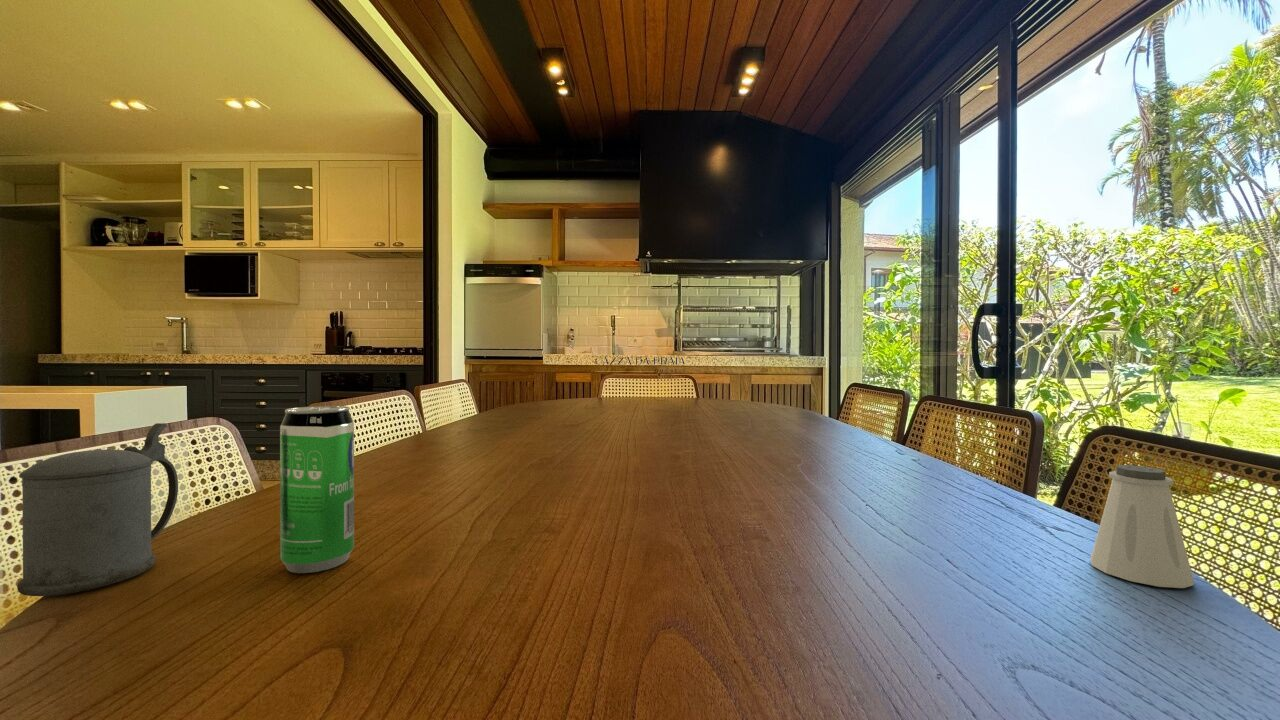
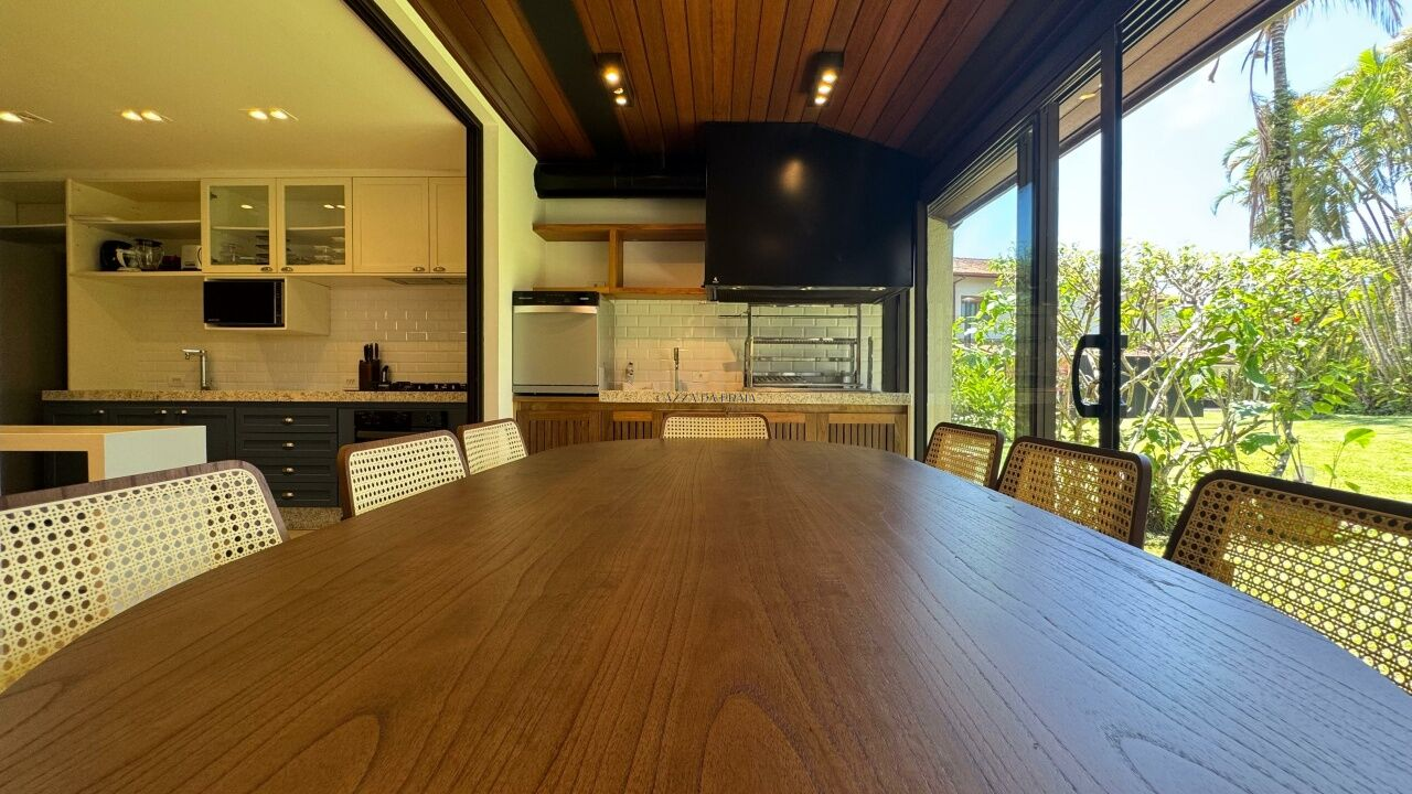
- beverage can [279,405,355,574]
- beer stein [16,422,179,597]
- saltshaker [1090,464,1195,589]
